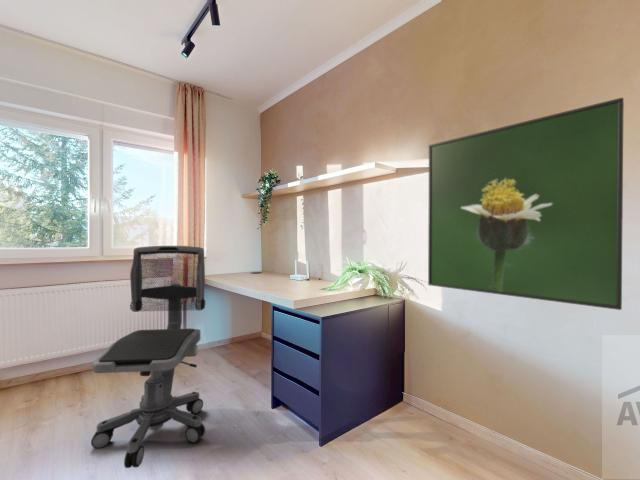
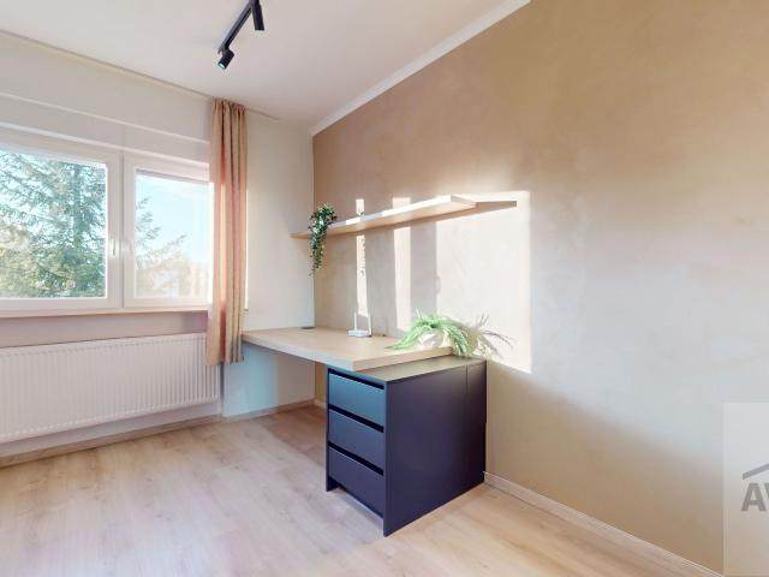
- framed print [427,97,625,311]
- office chair [90,245,206,469]
